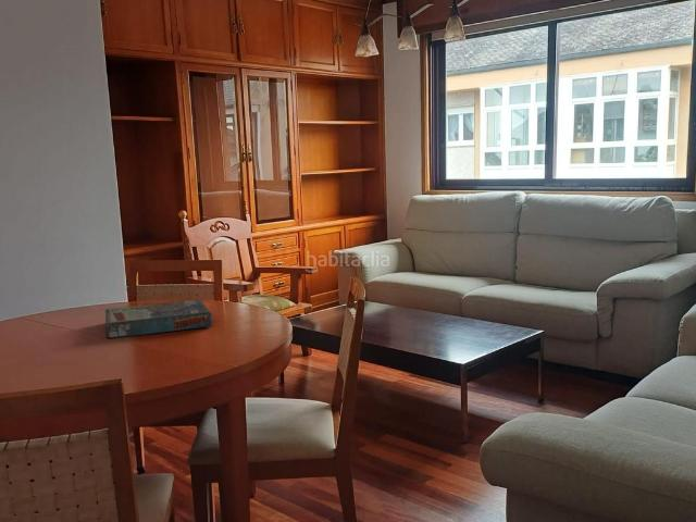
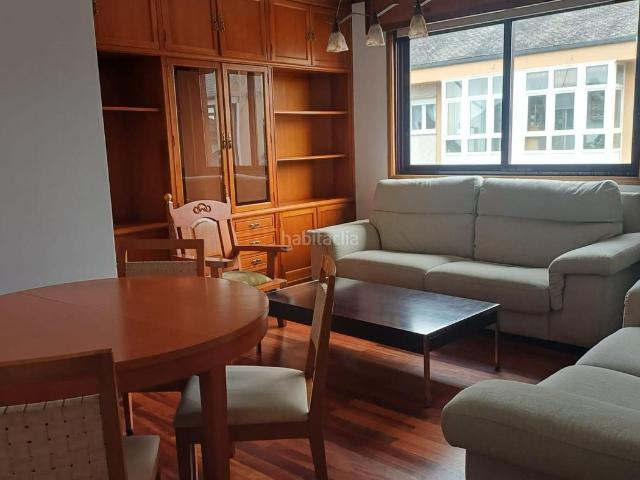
- board game [104,298,213,339]
